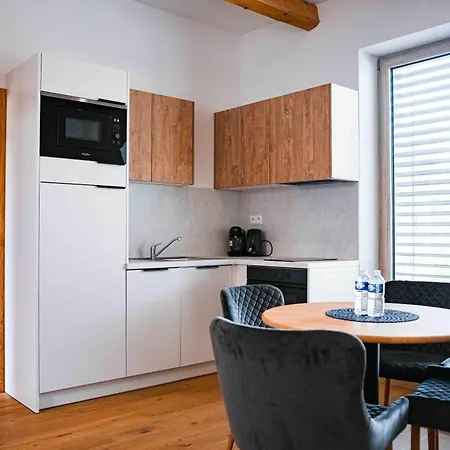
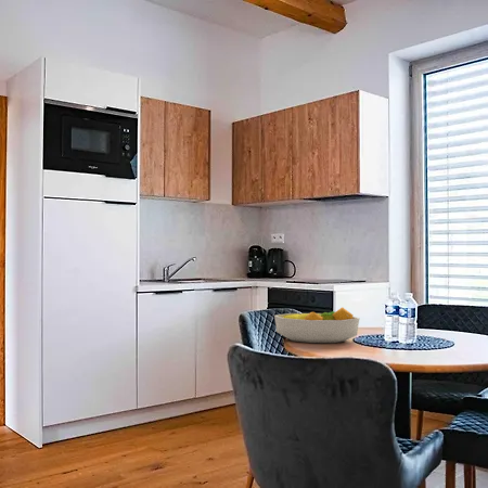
+ fruit bowl [273,306,360,344]
